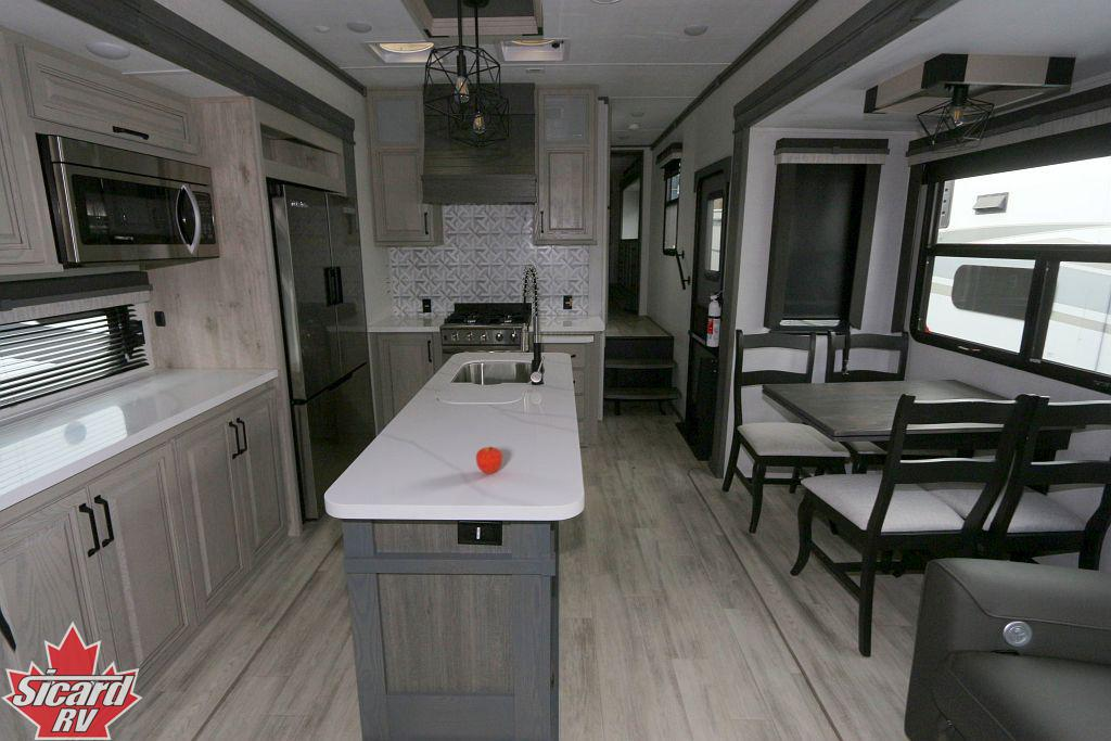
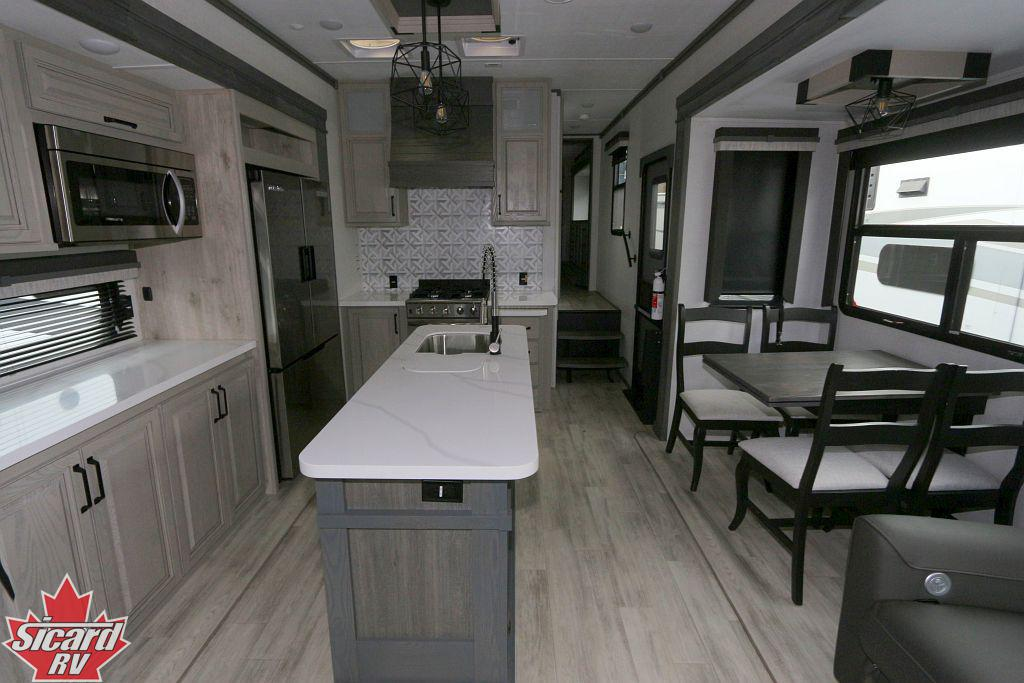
- fruit [475,445,503,475]
